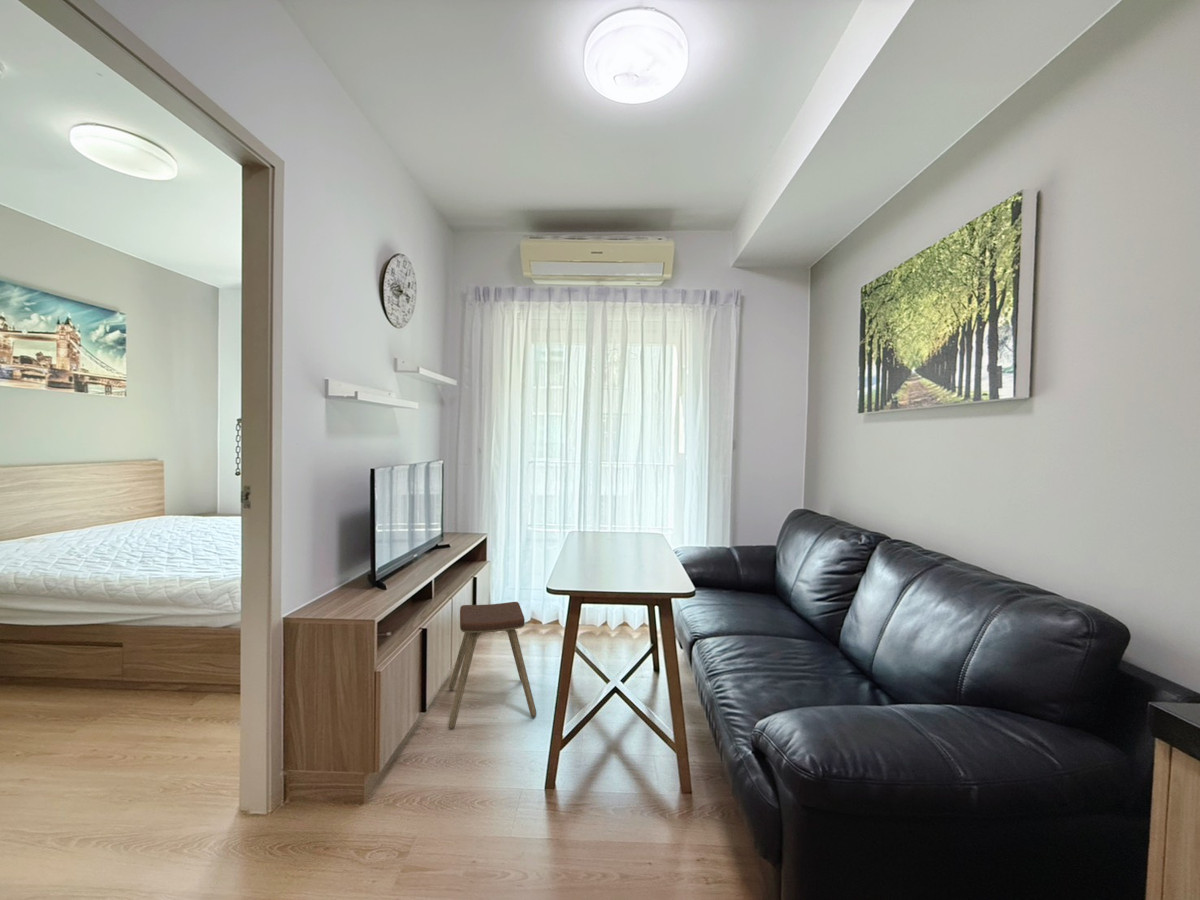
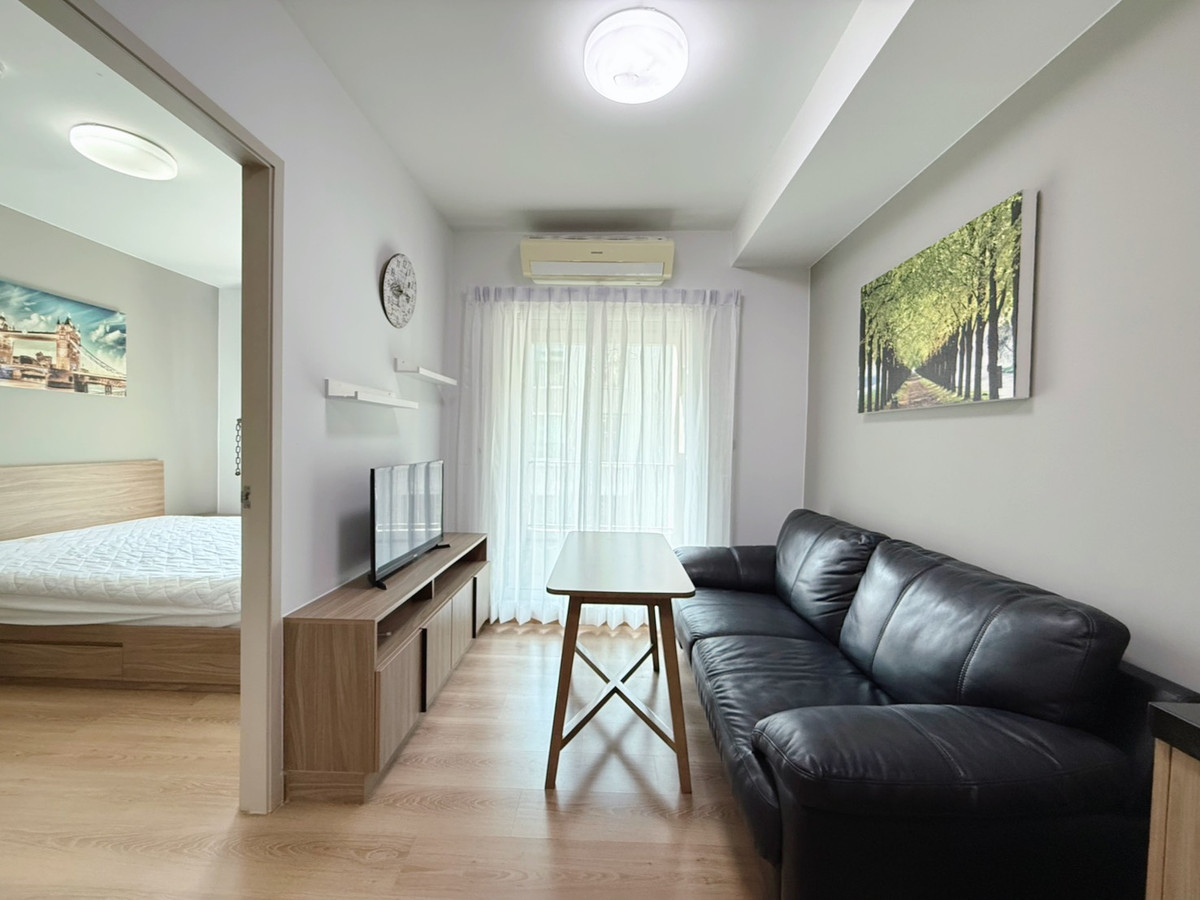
- music stool [448,601,538,729]
